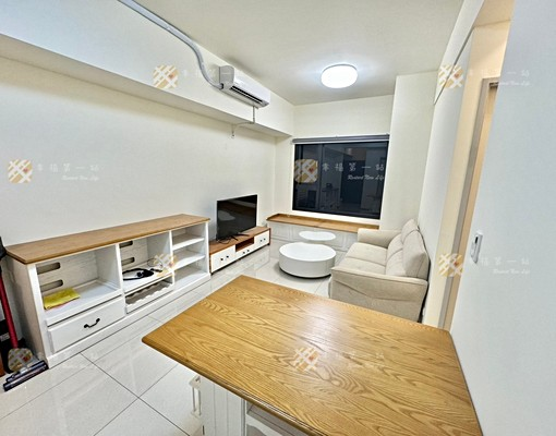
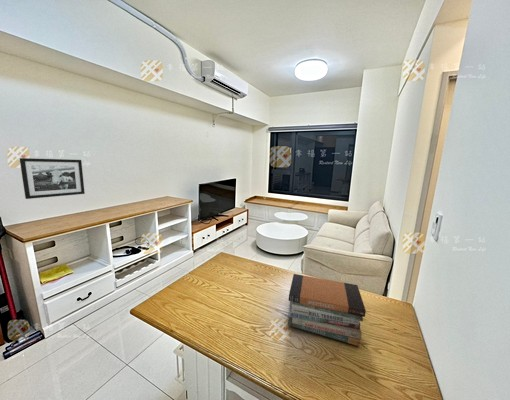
+ book stack [288,273,367,347]
+ picture frame [19,157,86,200]
